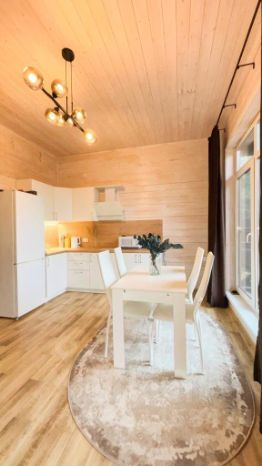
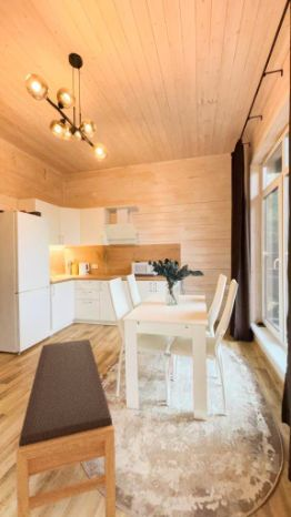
+ bench [14,338,117,517]
